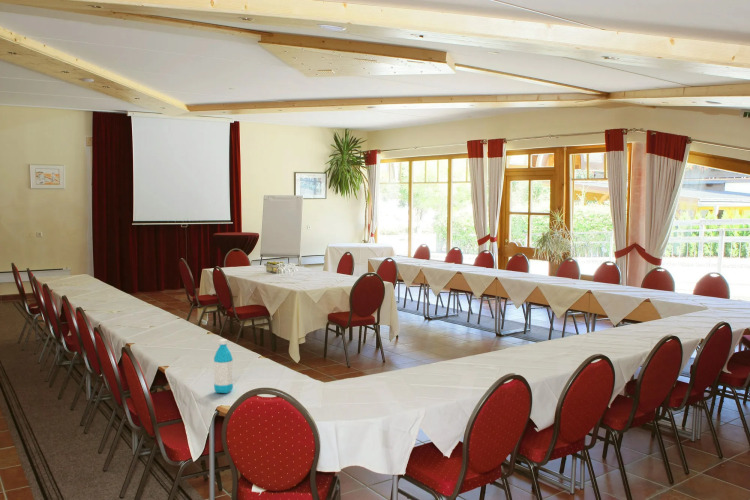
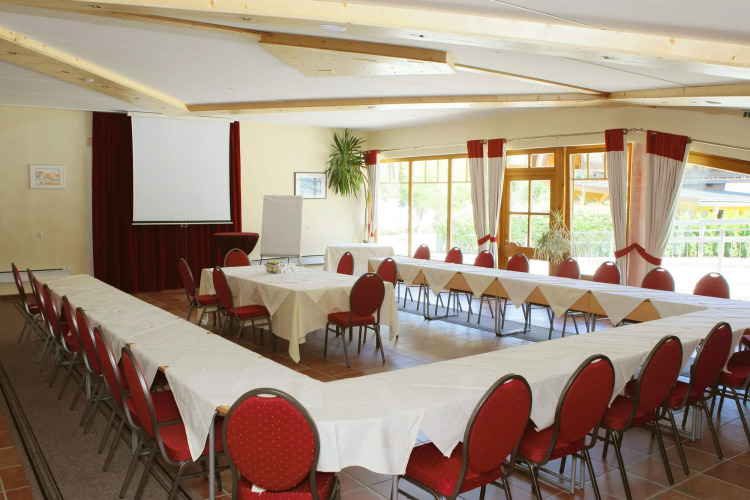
- water bottle [213,338,234,394]
